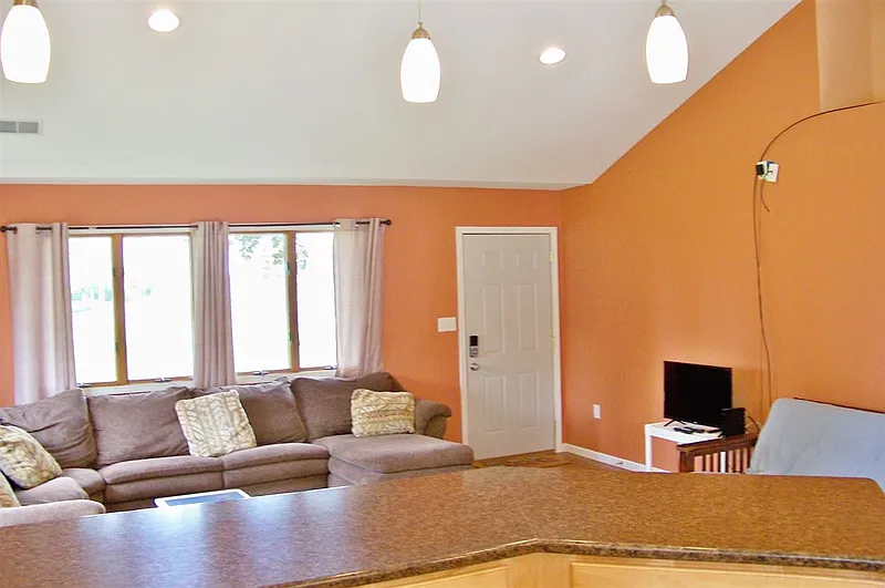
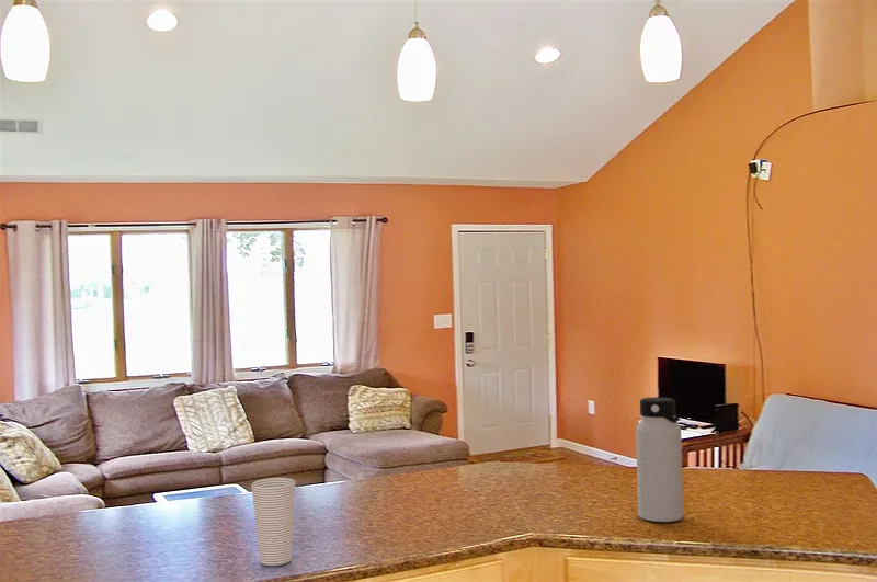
+ water bottle [635,396,684,523]
+ cup [250,477,296,567]
